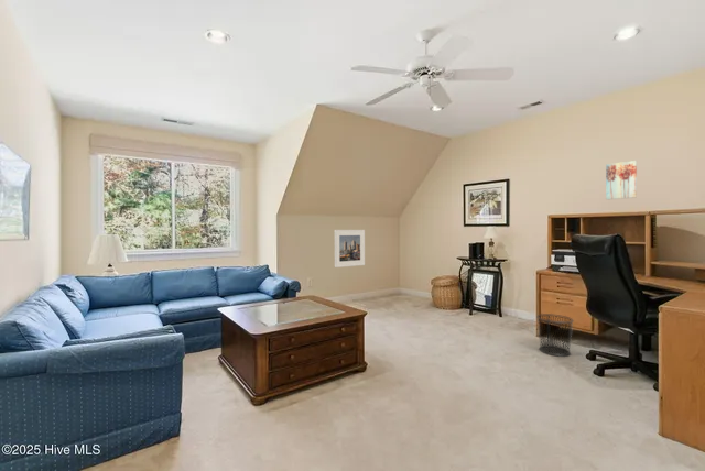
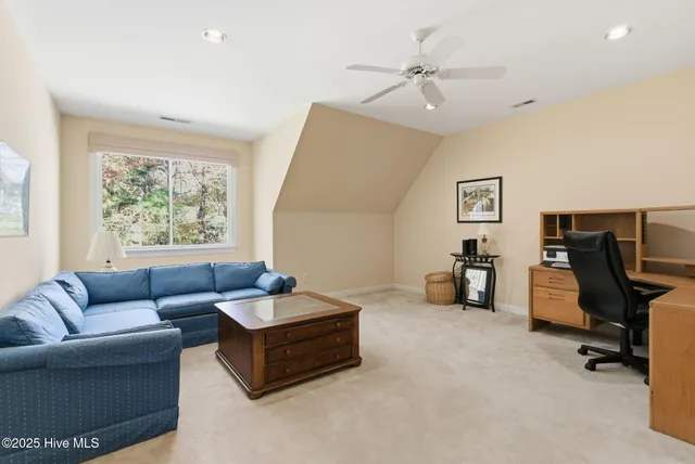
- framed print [333,229,366,269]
- waste bin [535,313,575,358]
- wall art [605,160,638,200]
